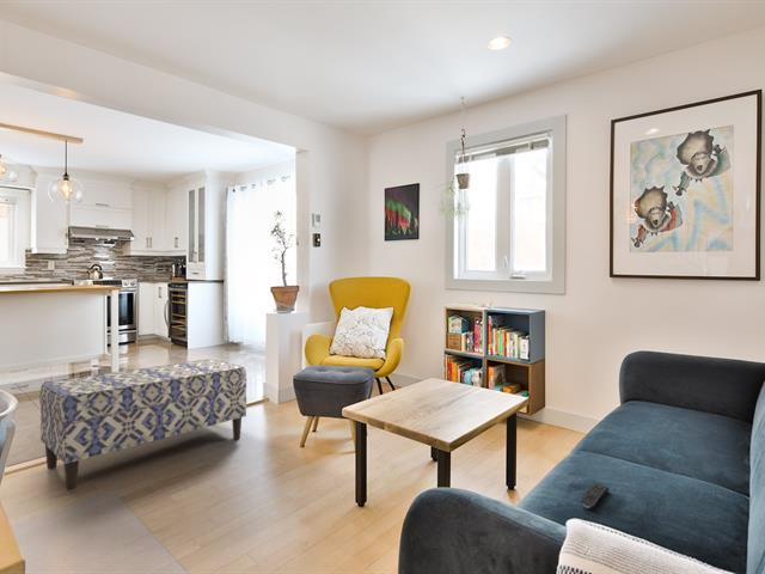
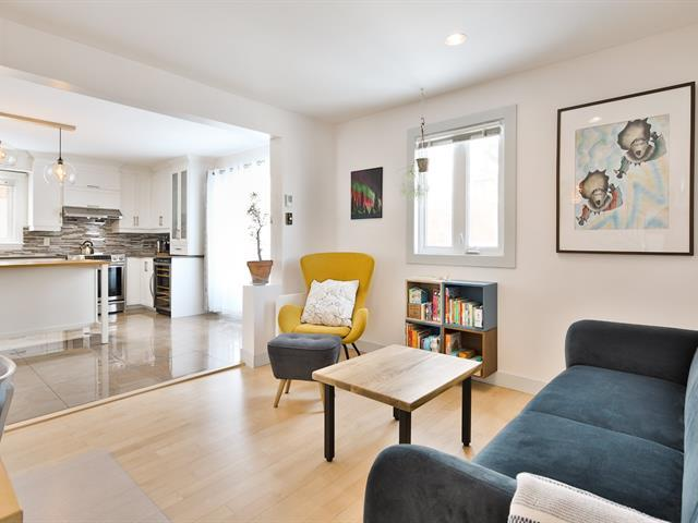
- bench [38,358,247,493]
- remote control [580,482,611,509]
